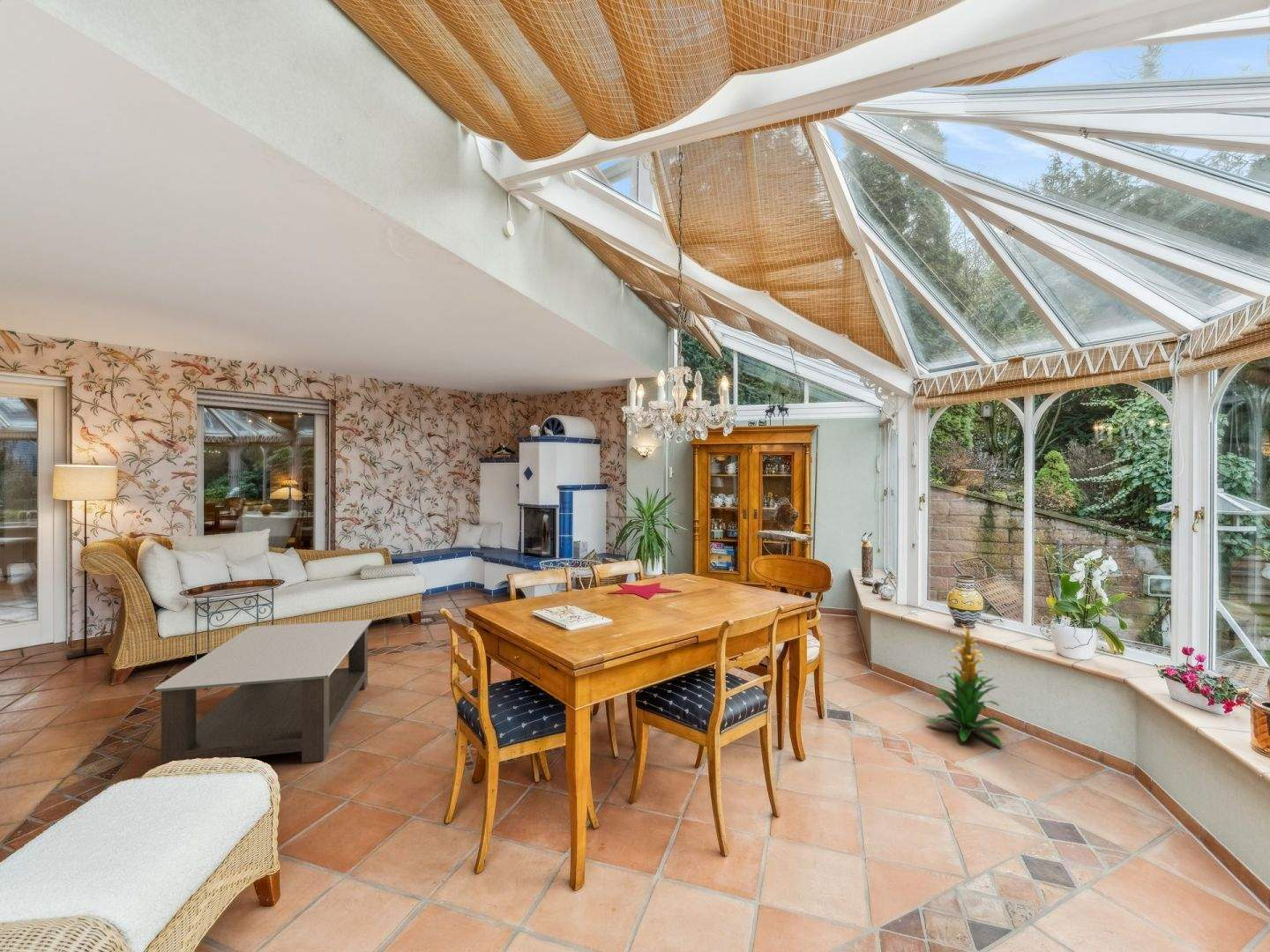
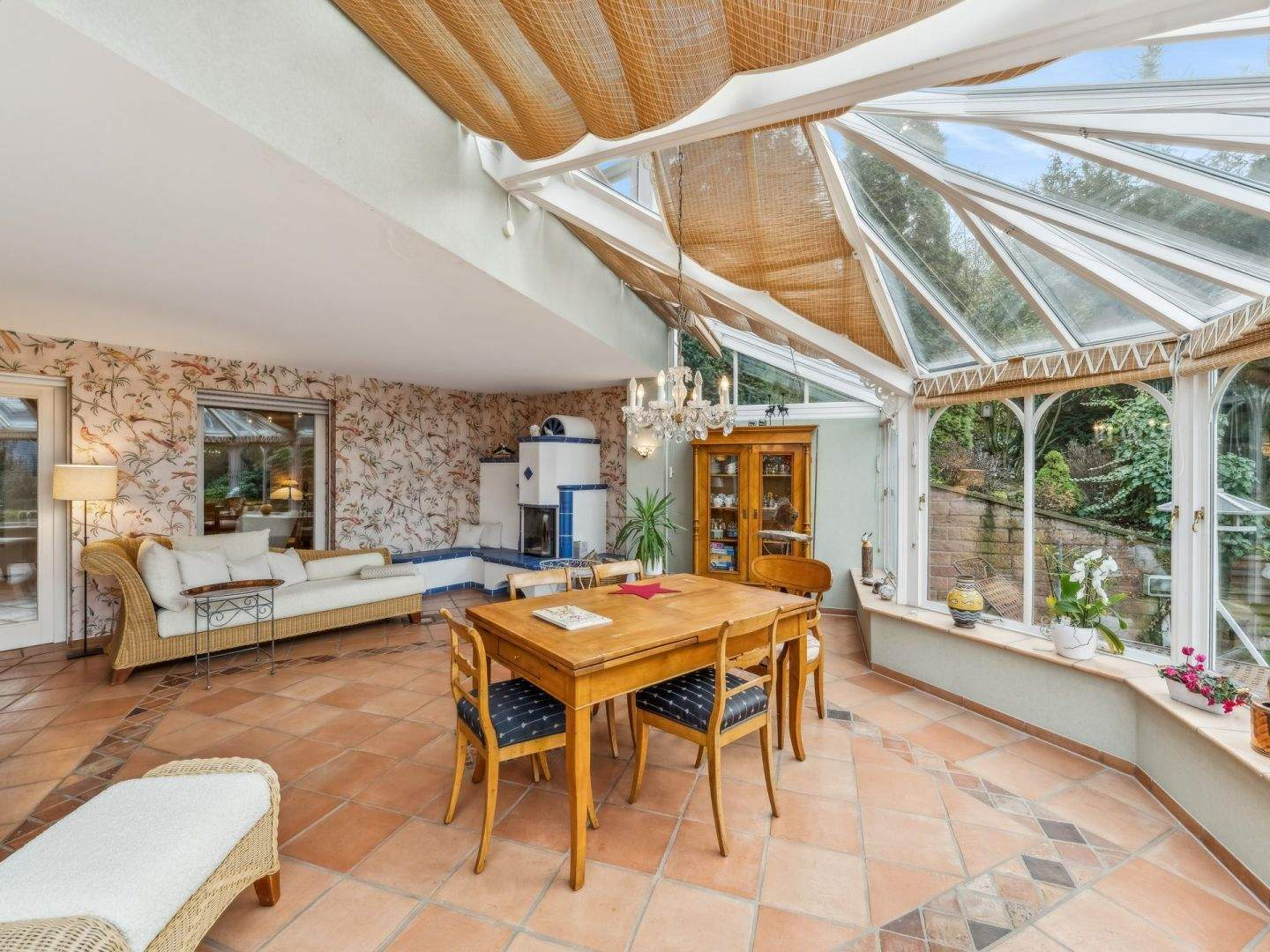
- coffee table [153,619,372,765]
- indoor plant [925,624,1005,747]
